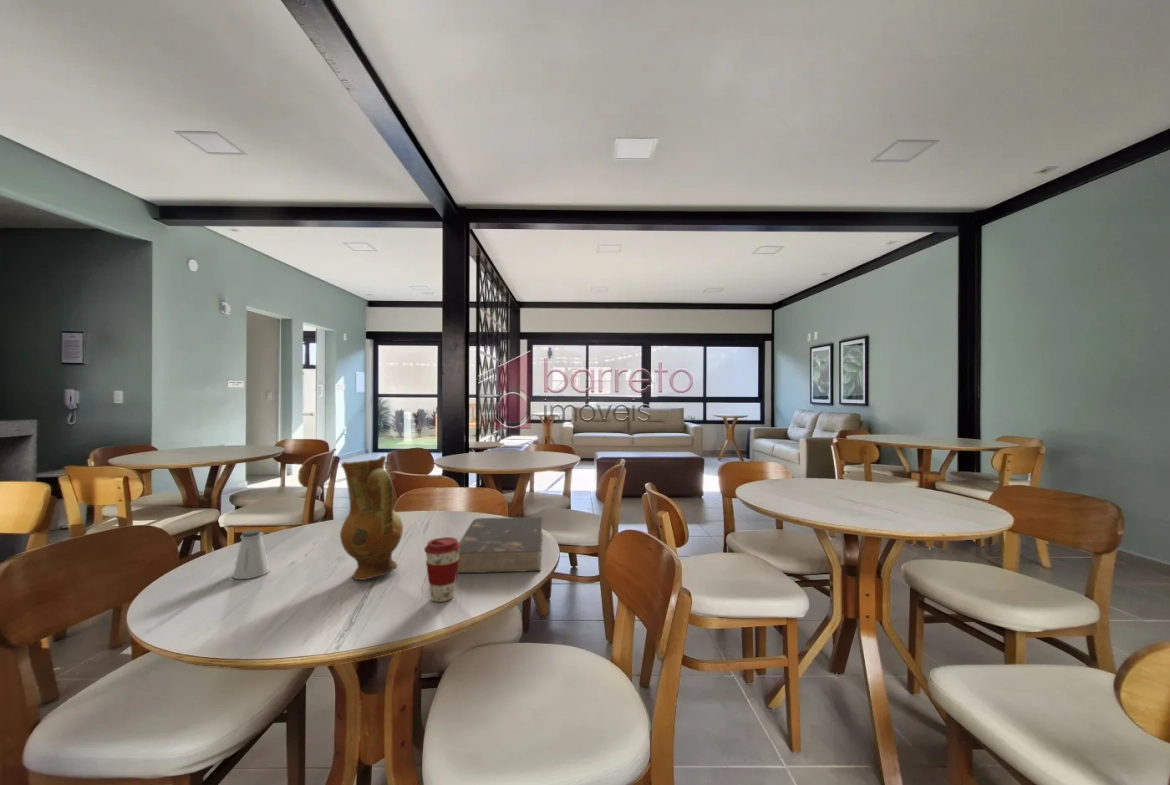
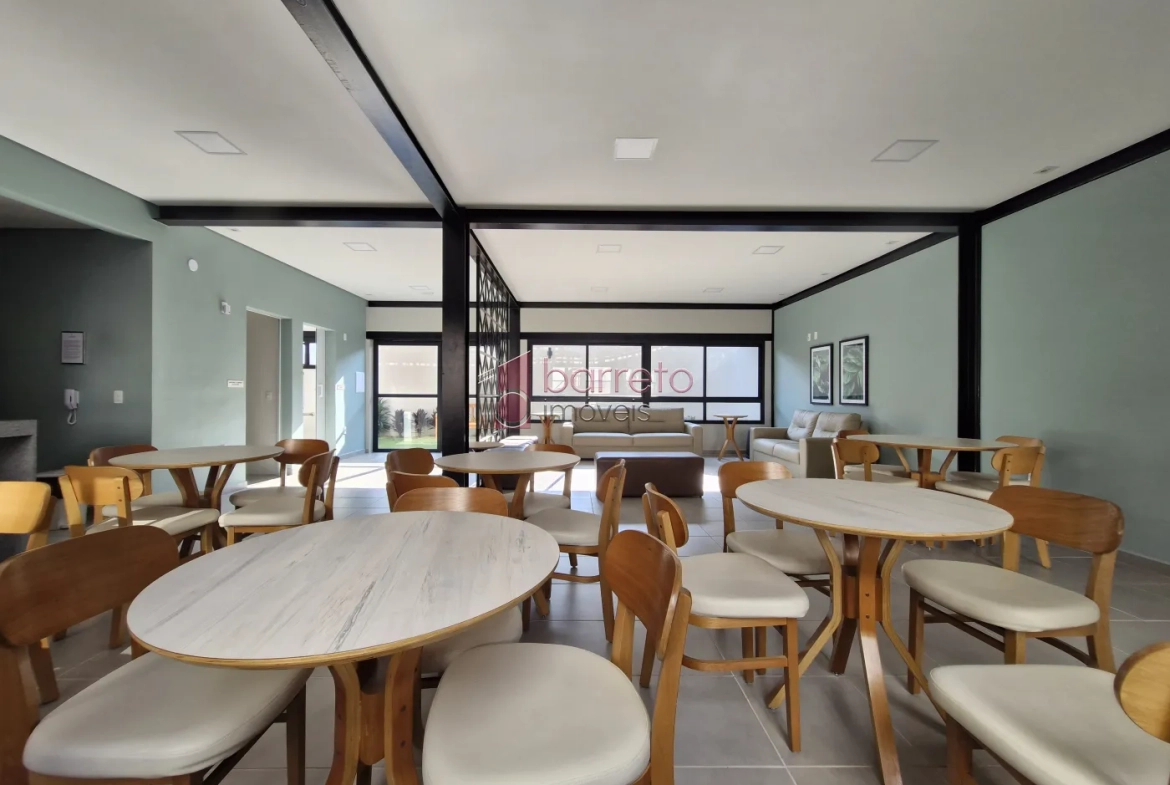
- saltshaker [232,529,270,580]
- book [457,516,544,574]
- ceramic jug [339,455,404,581]
- coffee cup [423,536,461,603]
